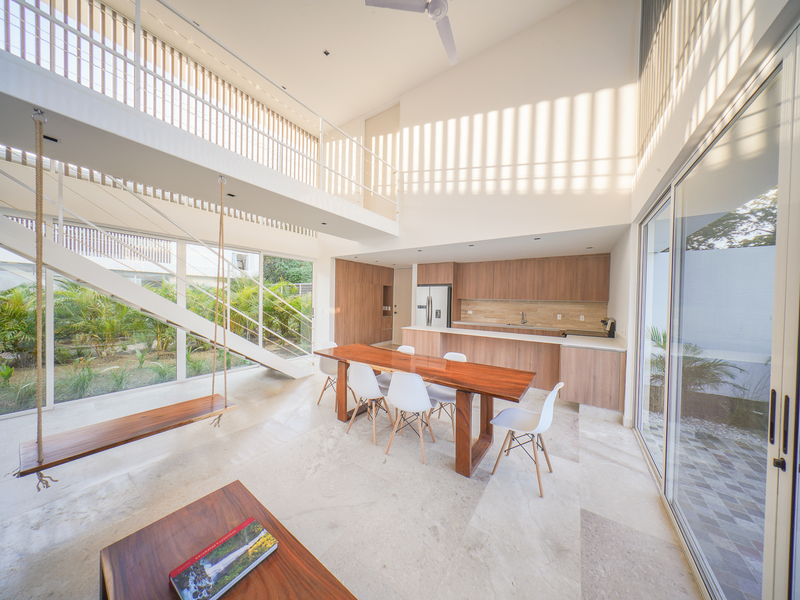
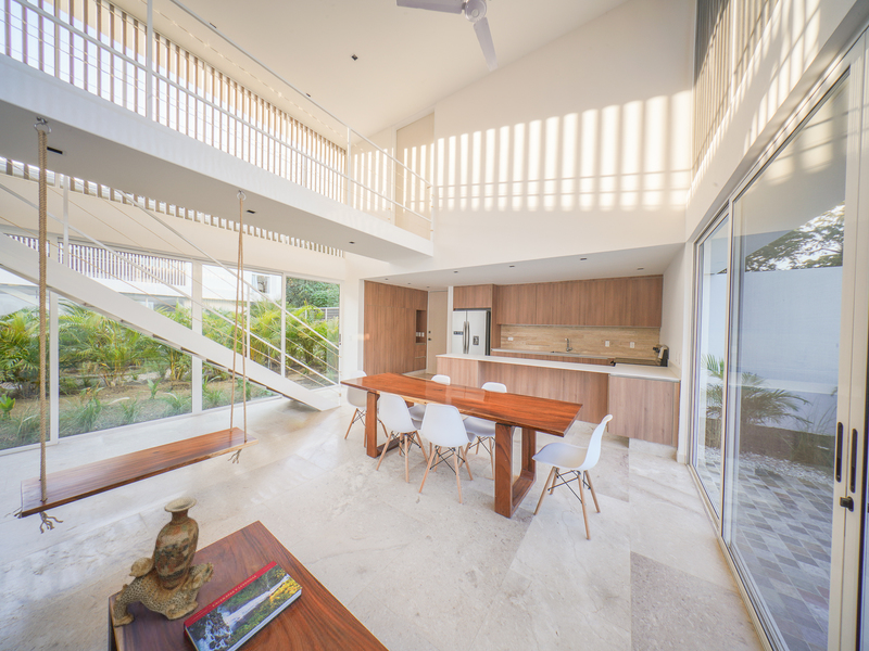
+ vase with dog figurine [111,496,215,629]
